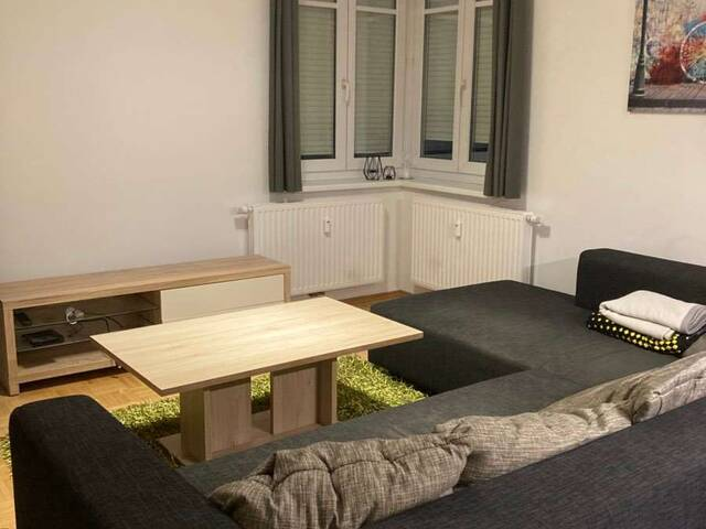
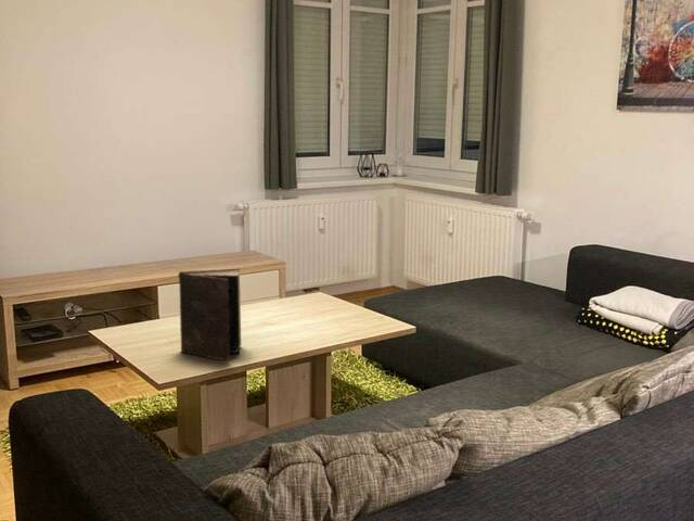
+ book [178,268,242,363]
